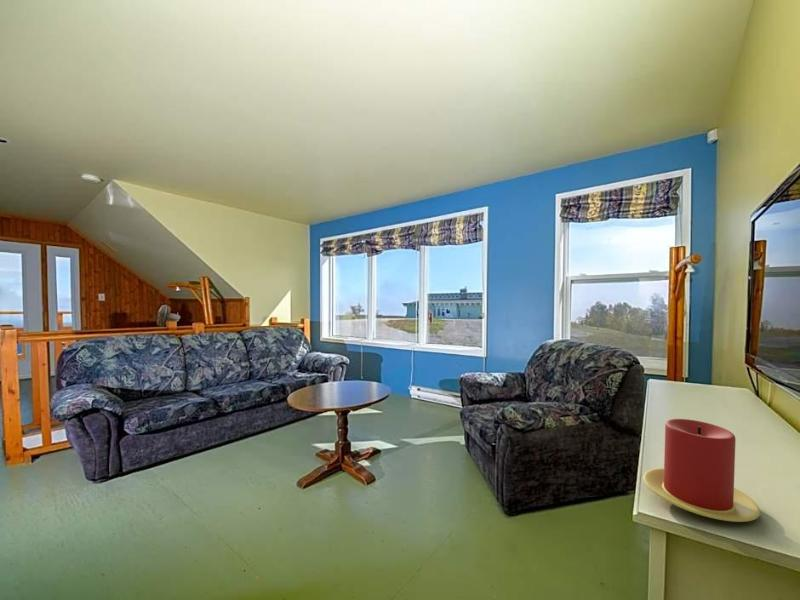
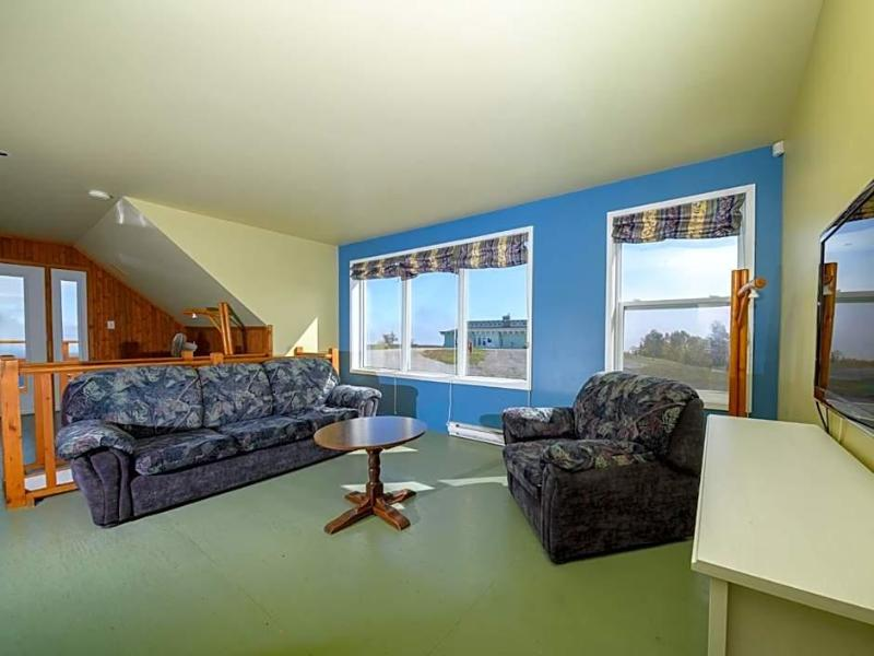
- candle [642,418,761,523]
